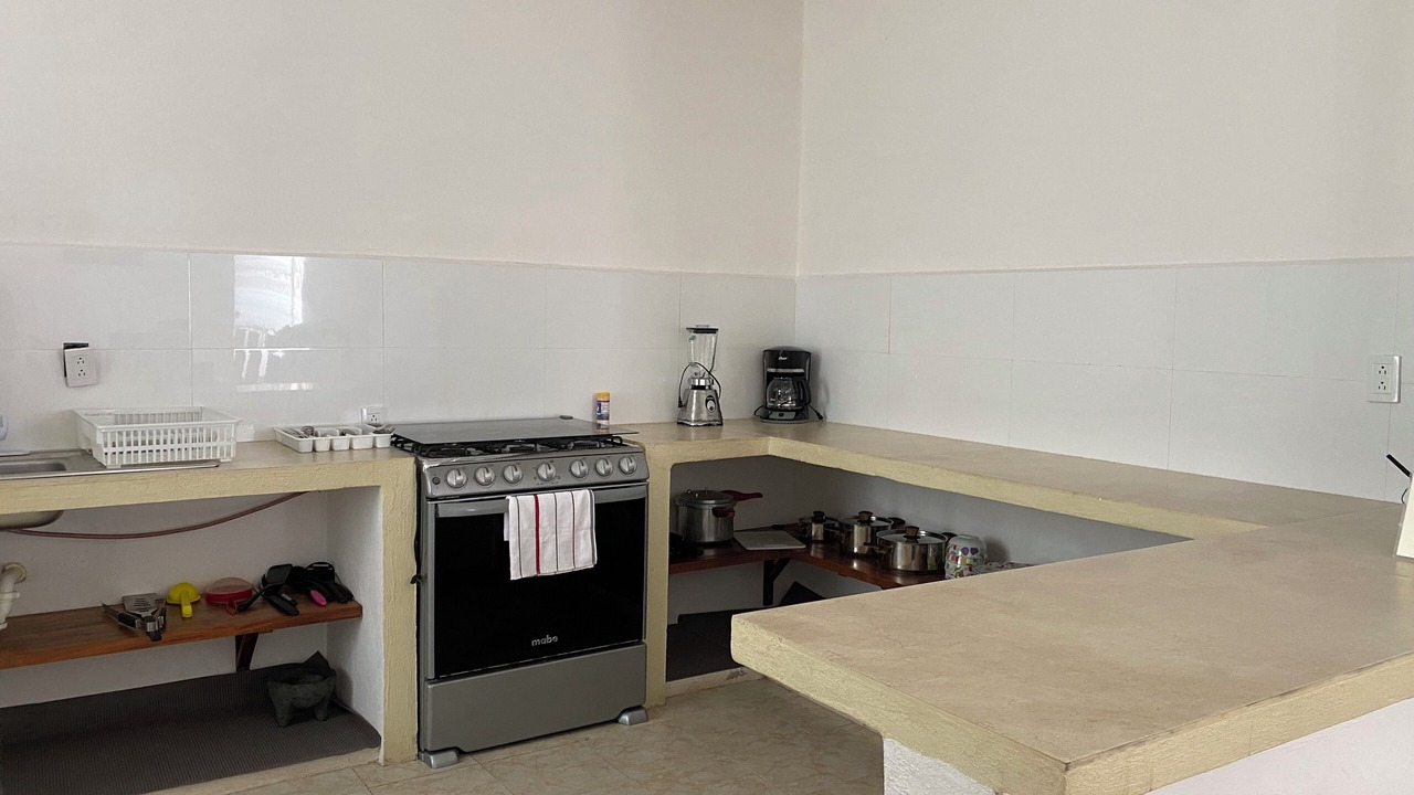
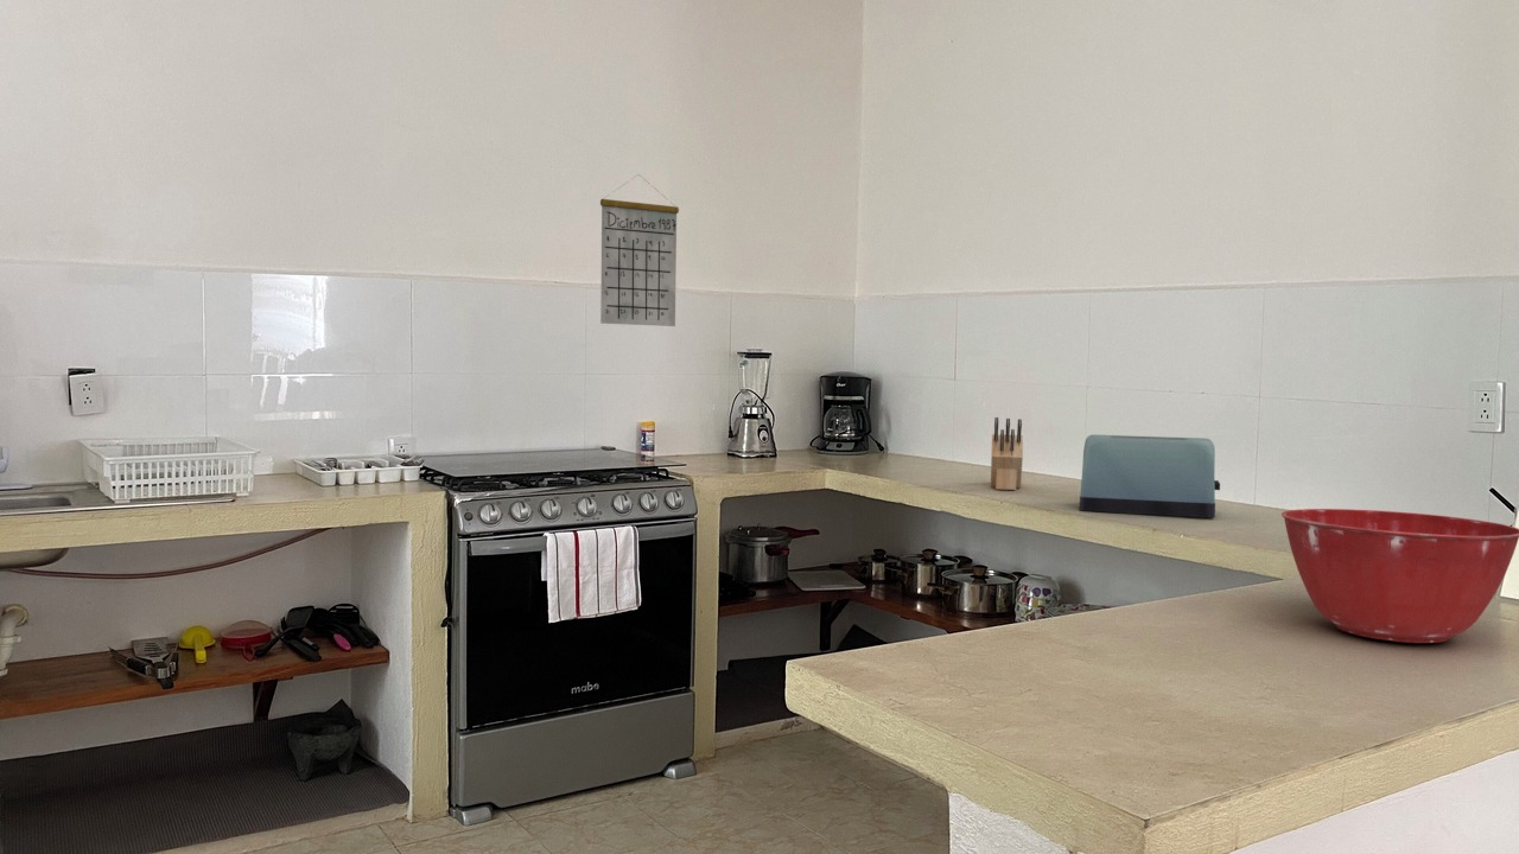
+ calendar [599,173,680,327]
+ mixing bowl [1280,508,1519,644]
+ toaster [1079,434,1221,518]
+ knife block [990,416,1024,491]
